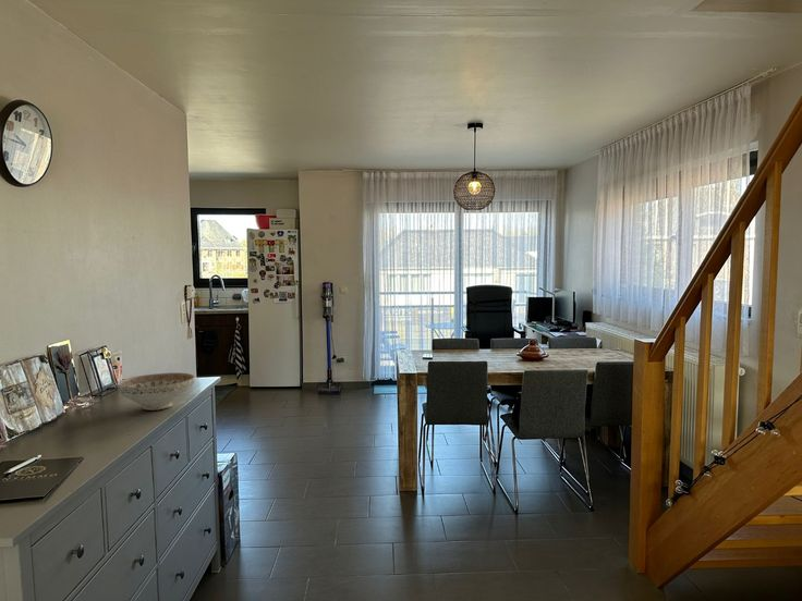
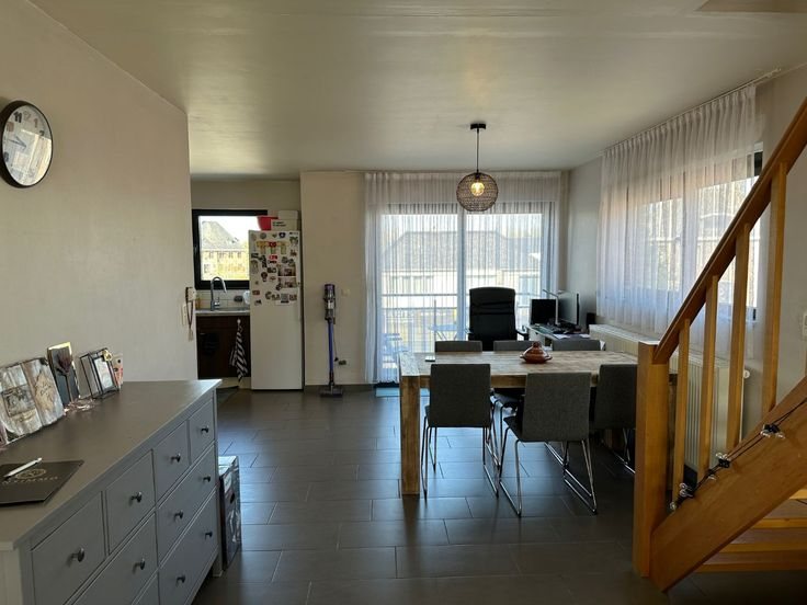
- decorative bowl [116,371,195,412]
